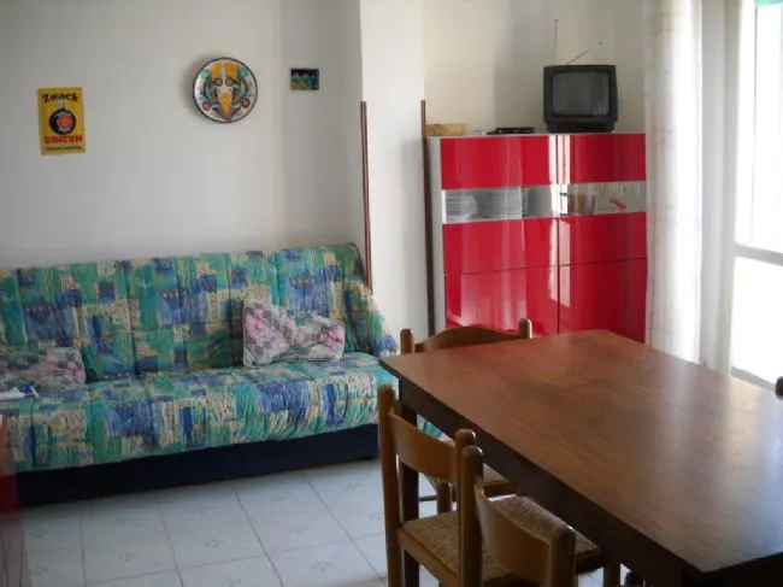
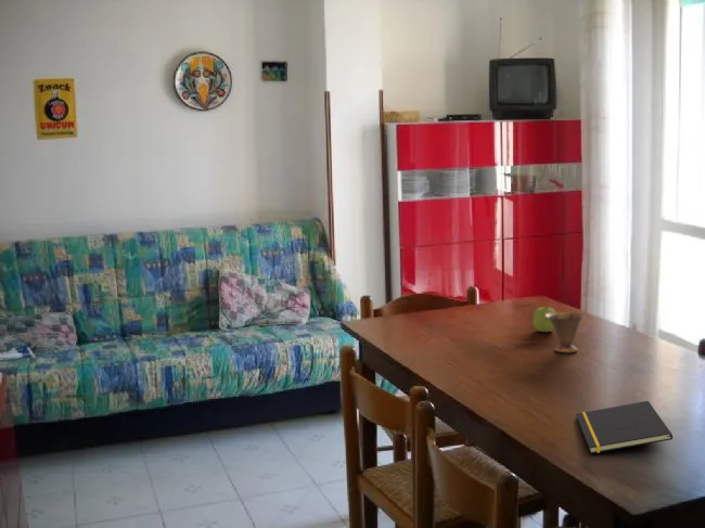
+ notepad [575,400,674,454]
+ fruit [531,306,556,333]
+ teacup [546,311,585,353]
